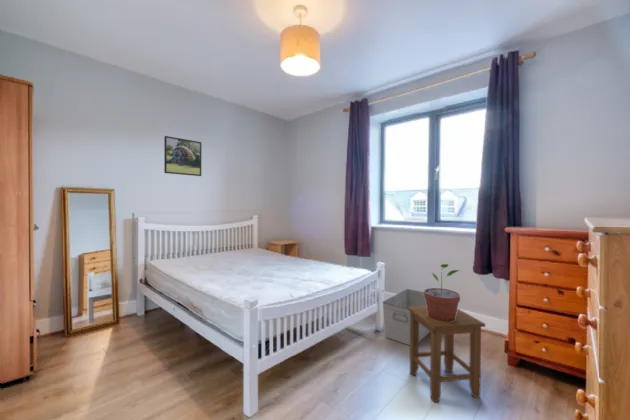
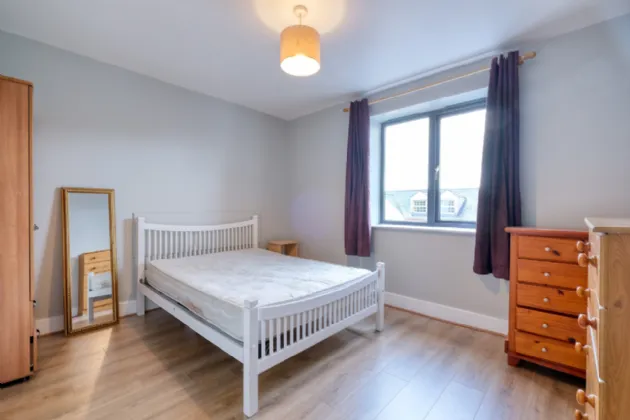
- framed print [163,135,202,177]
- stool [407,306,486,403]
- storage bin [381,288,431,346]
- potted plant [423,263,461,322]
